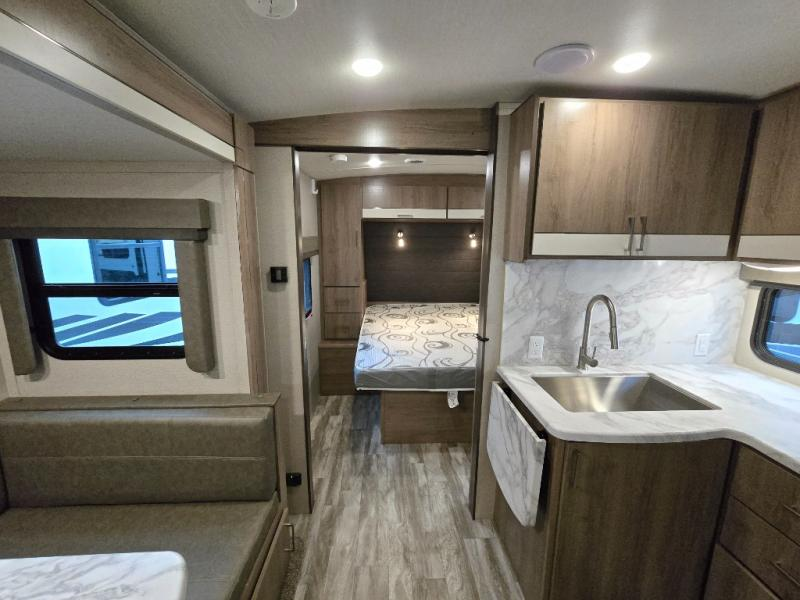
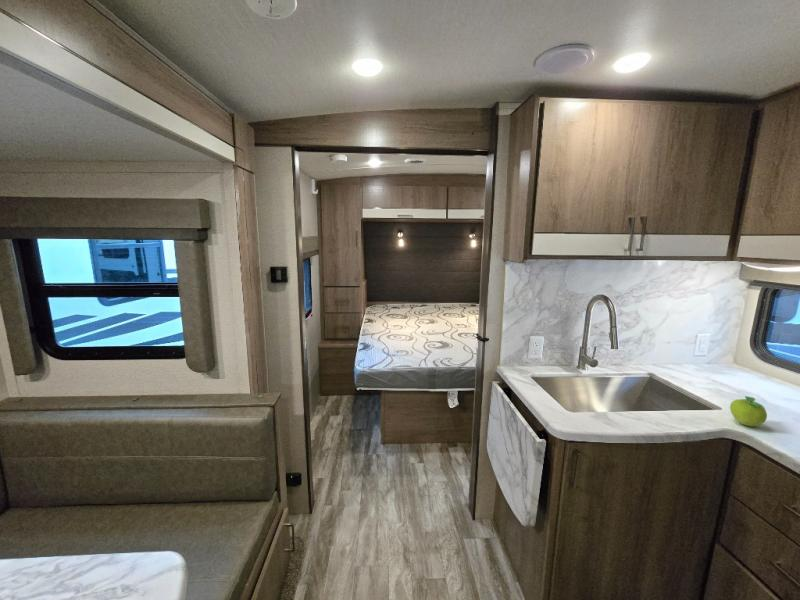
+ fruit [729,395,768,427]
